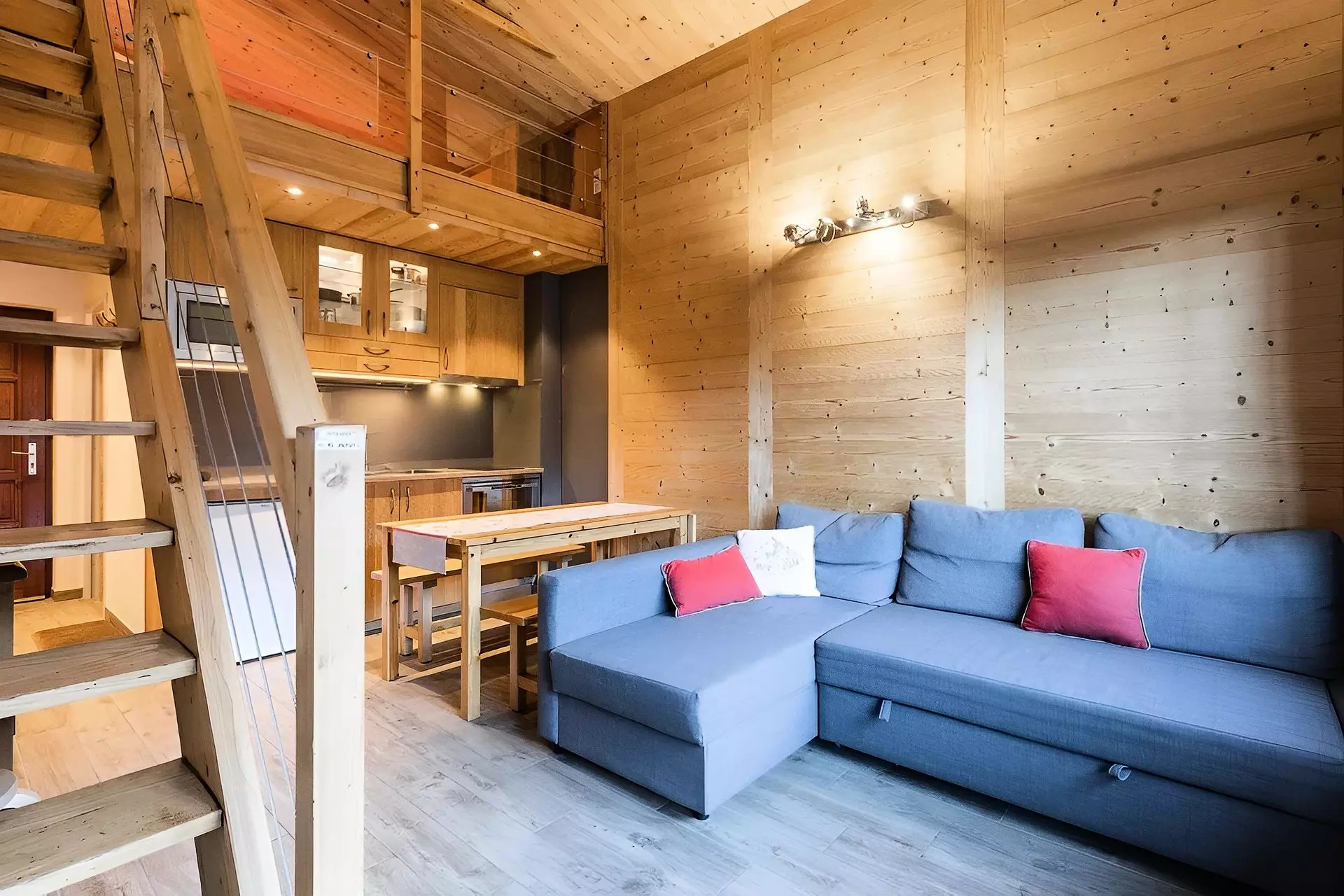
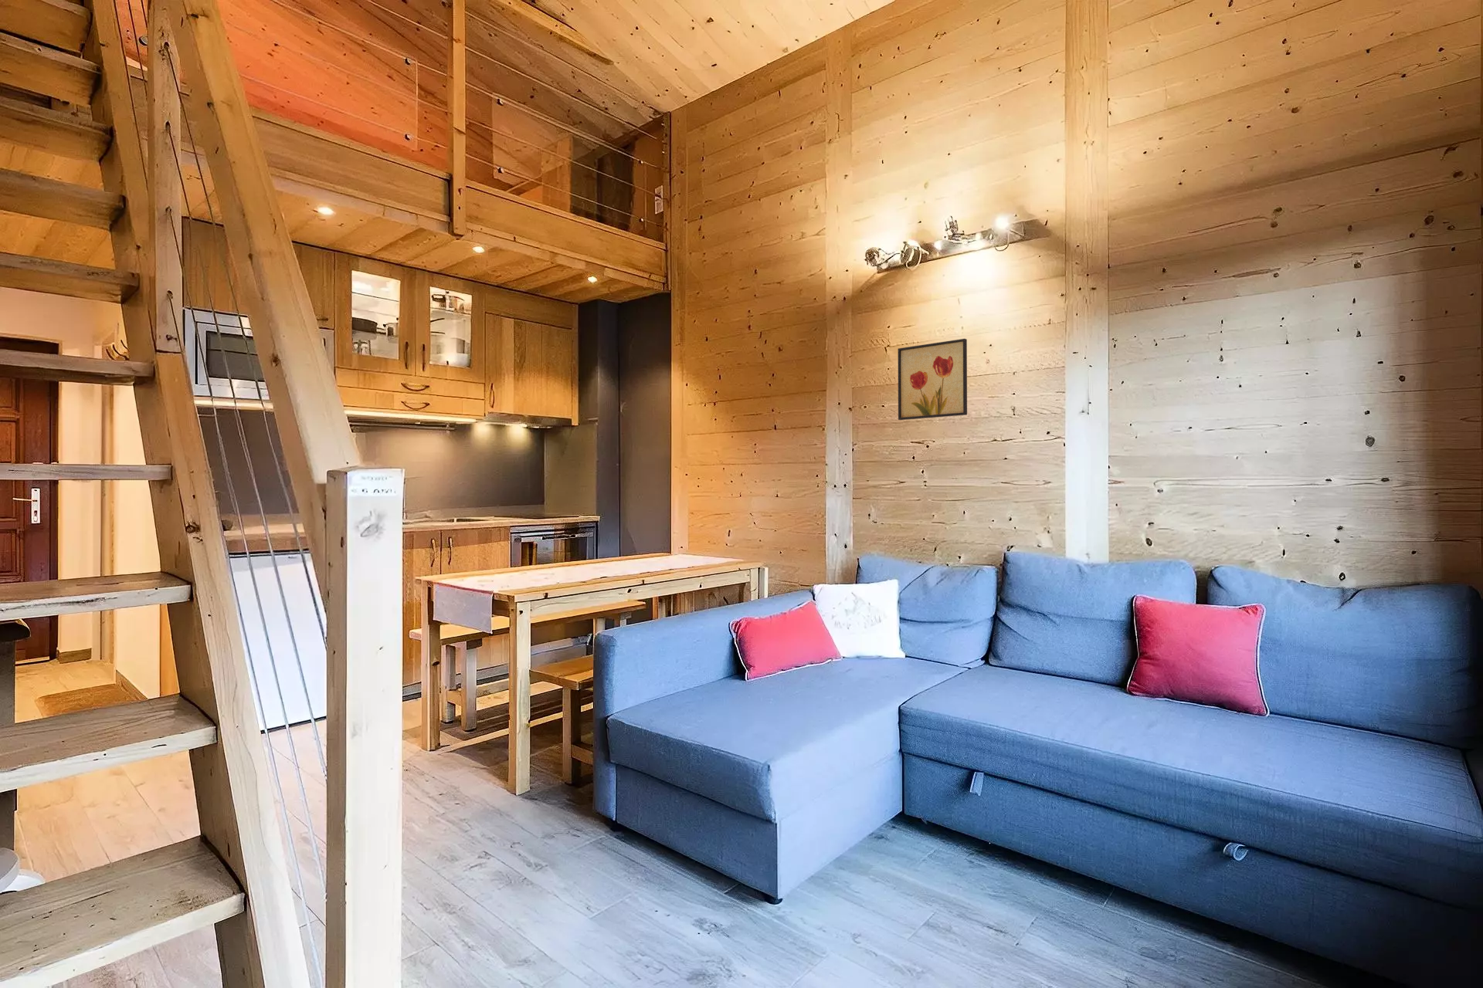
+ wall art [897,339,968,420]
